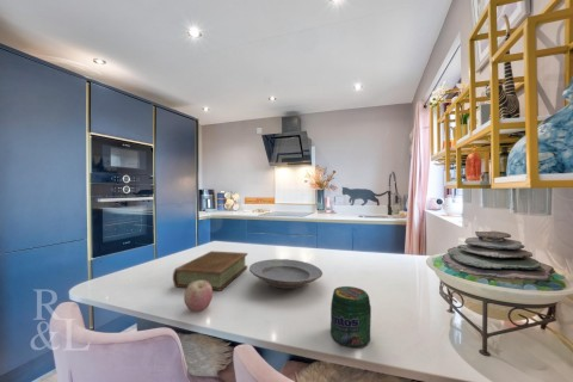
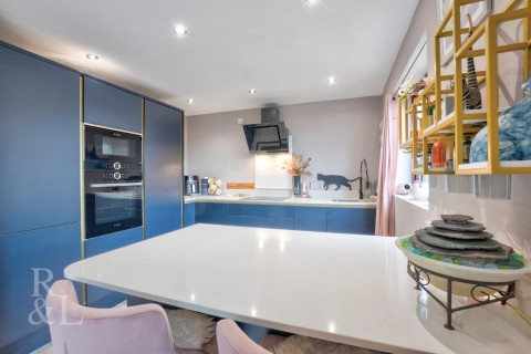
- apple [183,281,214,313]
- plate [248,258,324,290]
- jar [329,285,372,349]
- book [172,249,248,292]
